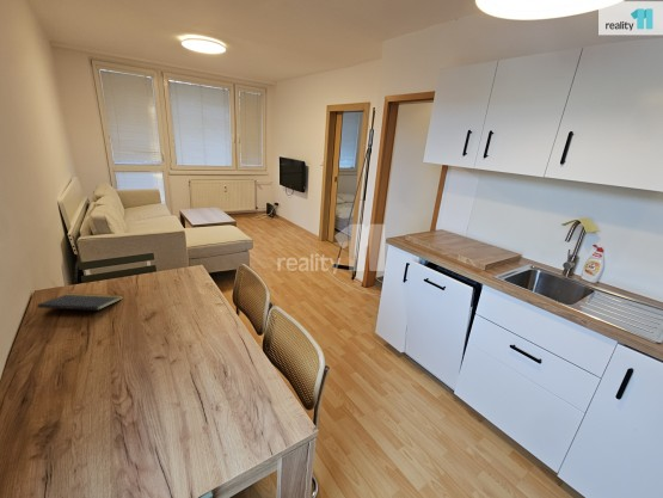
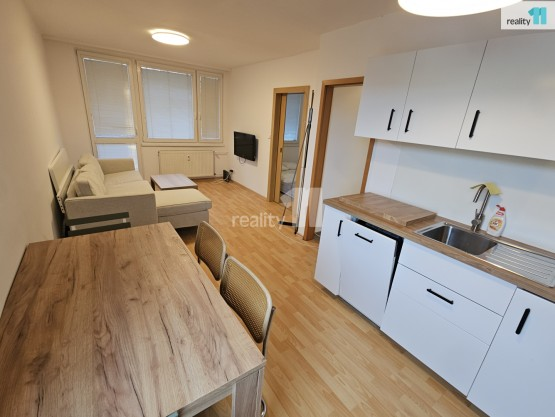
- notepad [36,293,123,316]
